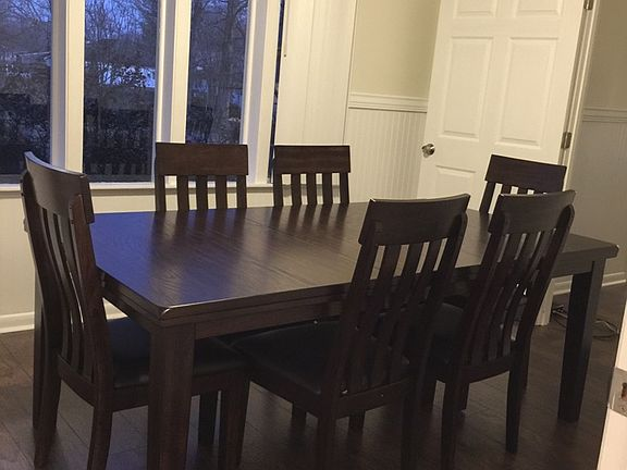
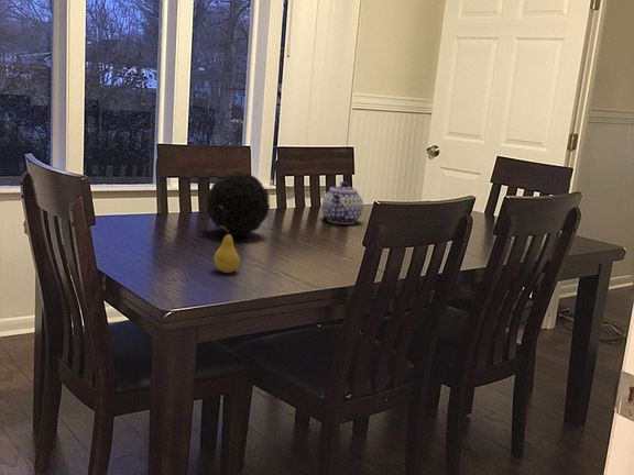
+ fruit [212,227,241,274]
+ decorative orb [206,172,271,236]
+ teapot [320,180,364,225]
